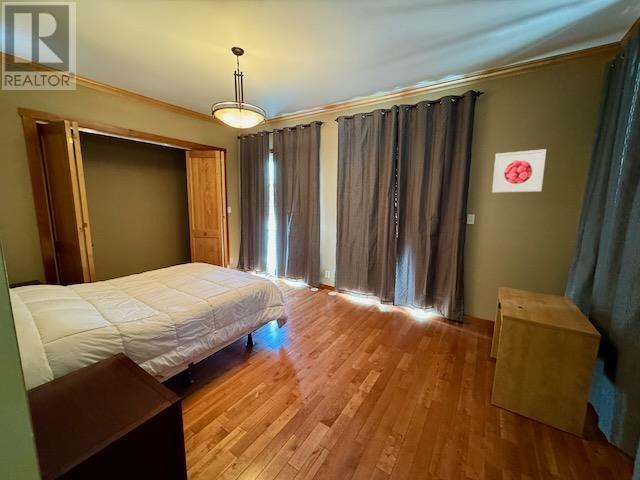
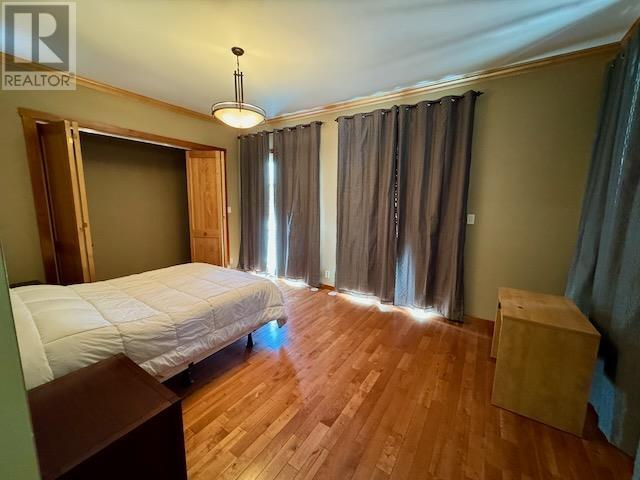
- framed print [491,148,547,194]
